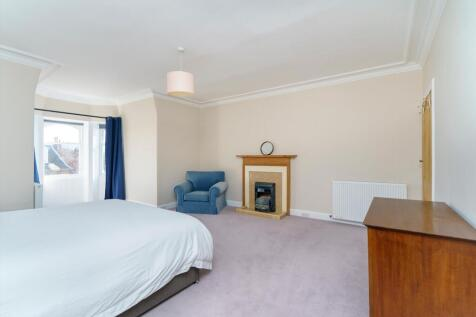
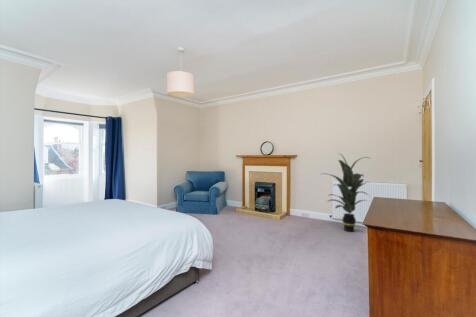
+ indoor plant [321,152,372,233]
